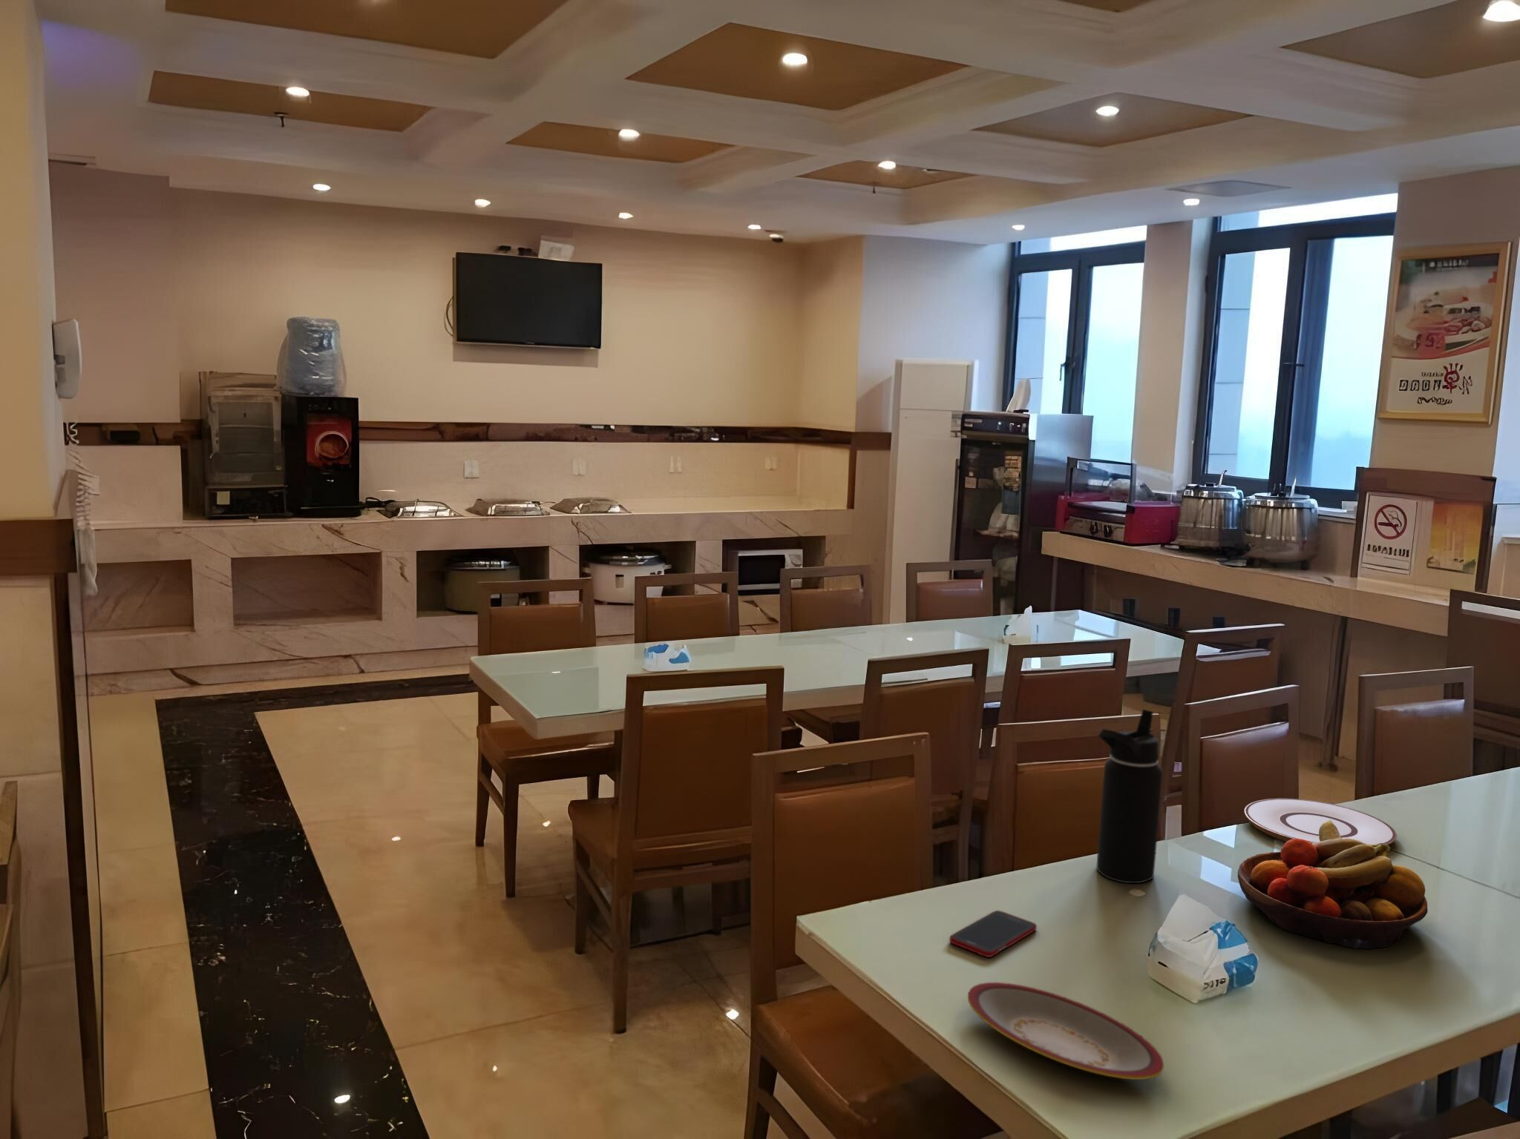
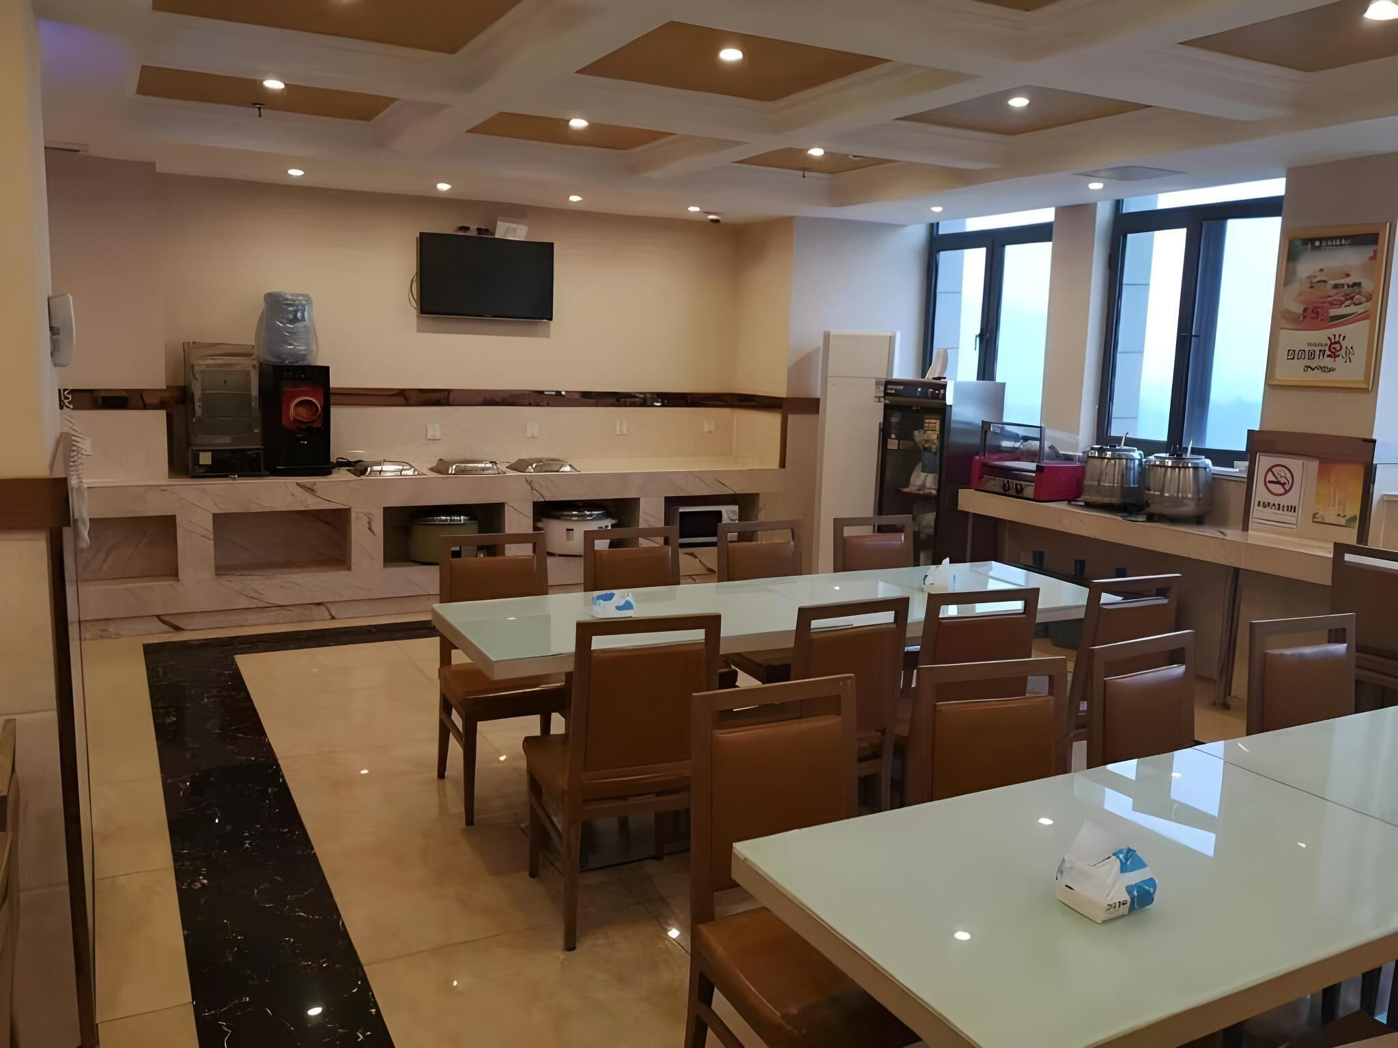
- water bottle [1095,708,1163,884]
- plate [967,982,1165,1080]
- cell phone [949,909,1038,958]
- plate [1244,798,1398,846]
- fruit bowl [1238,820,1429,949]
